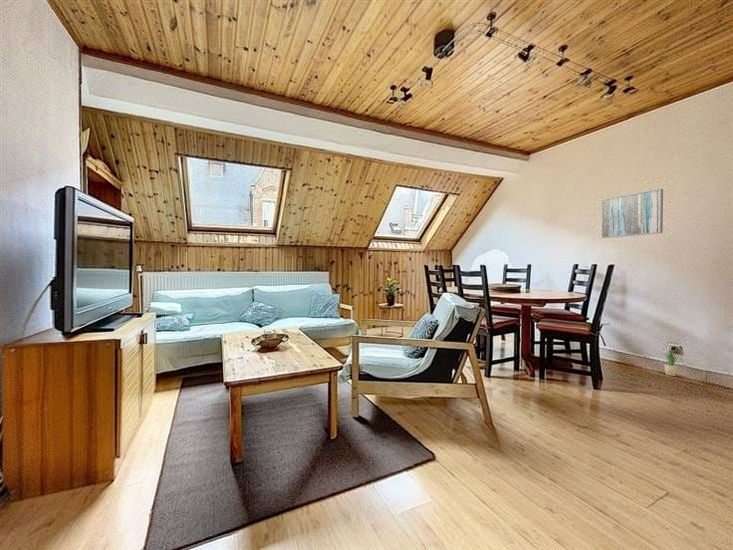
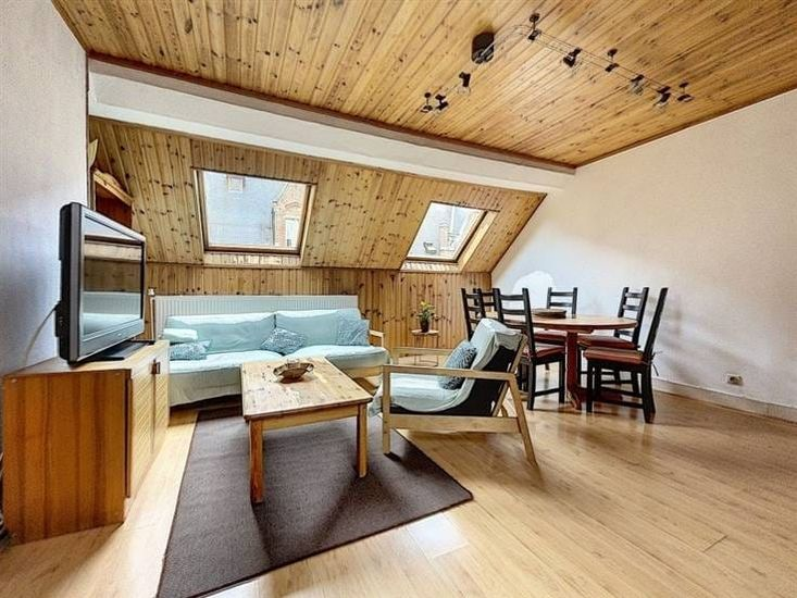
- wall art [601,188,664,239]
- potted plant [663,350,681,377]
